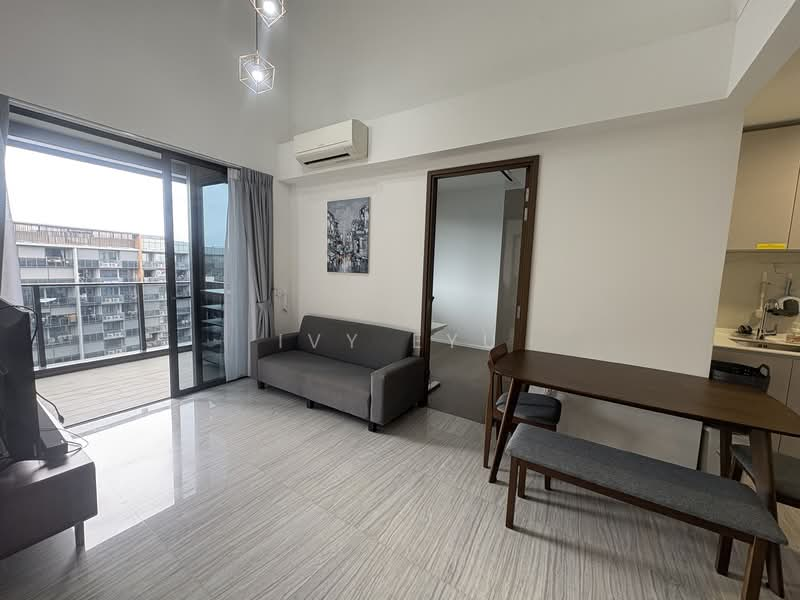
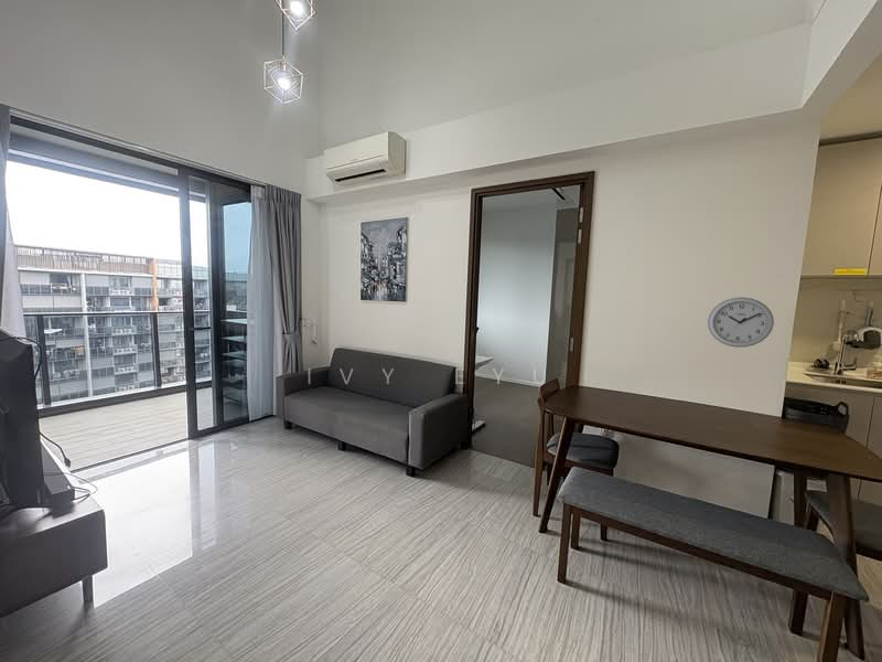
+ wall clock [707,296,775,349]
